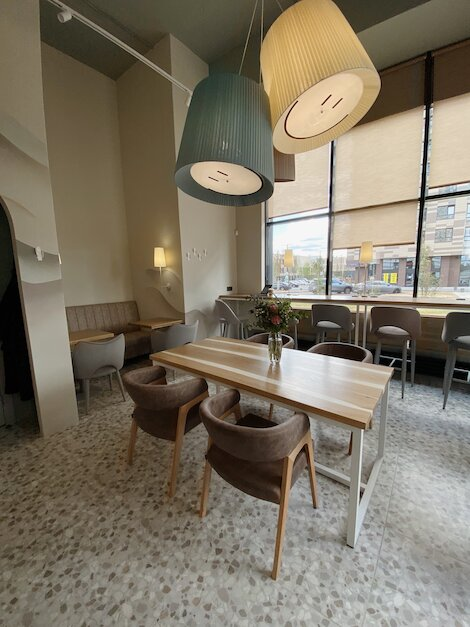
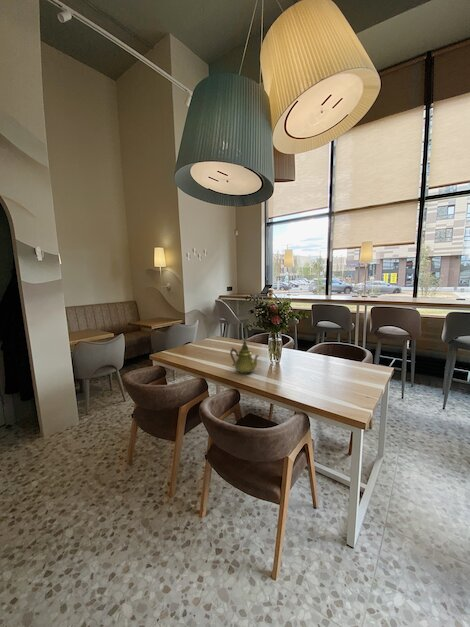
+ teapot [229,337,260,374]
